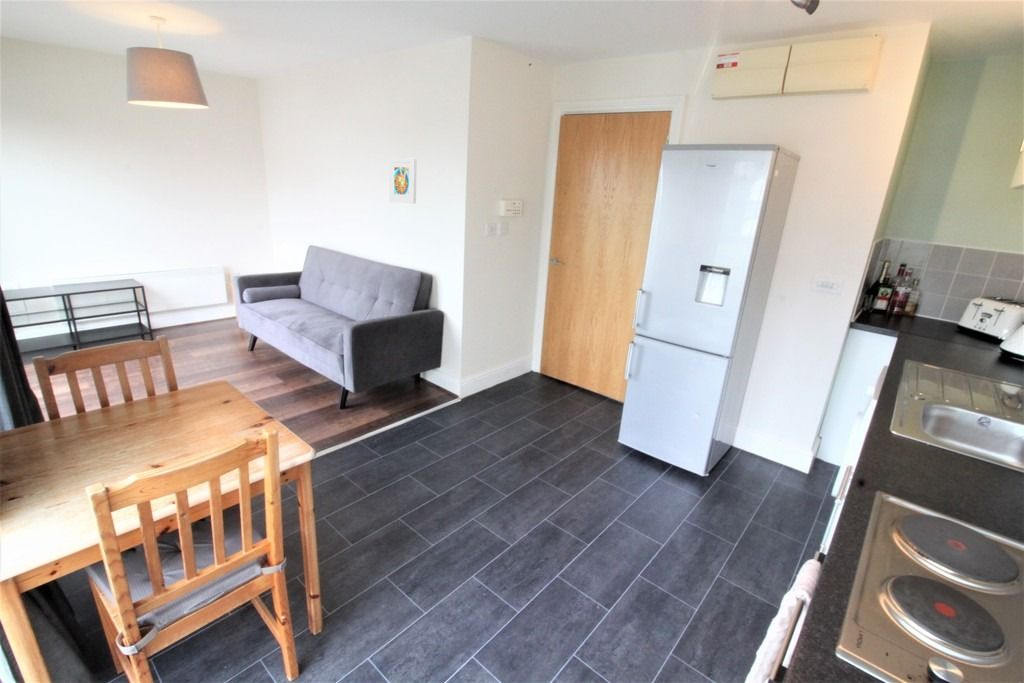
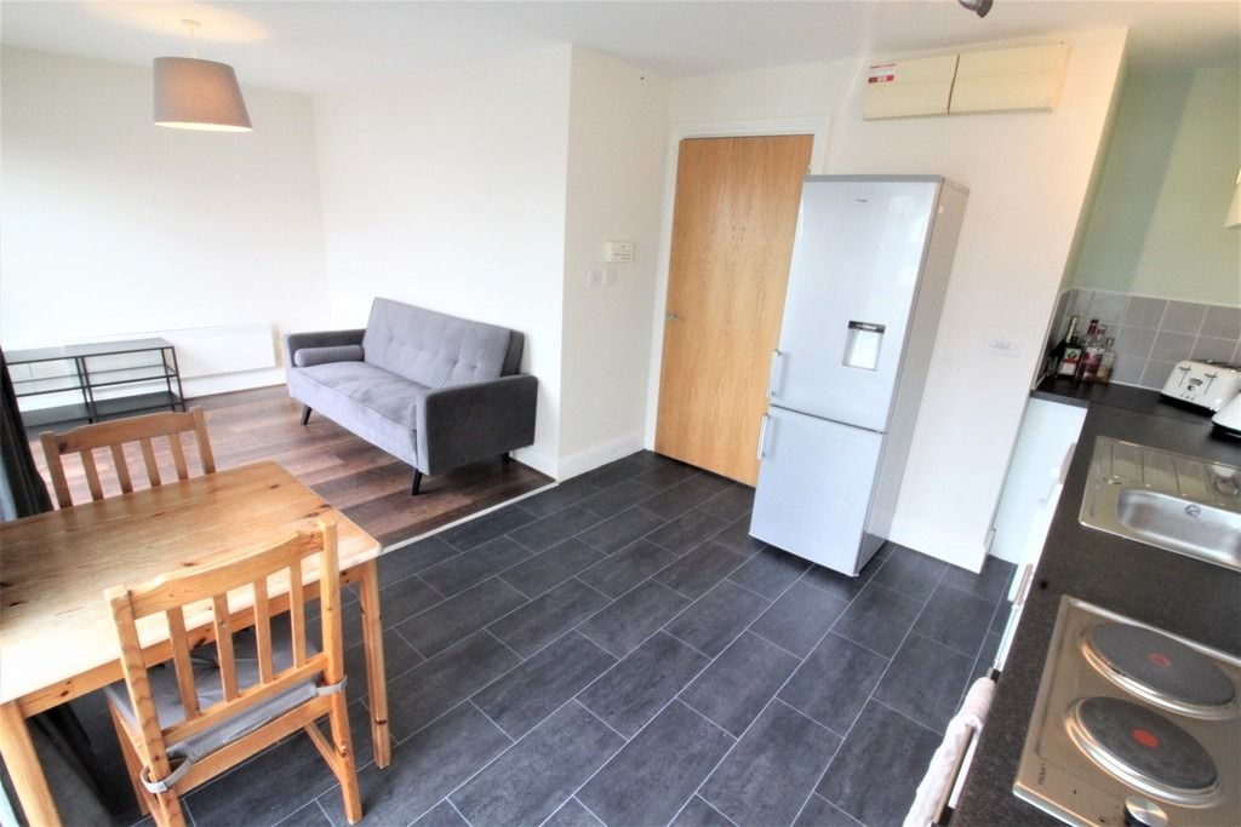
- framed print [388,158,417,204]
